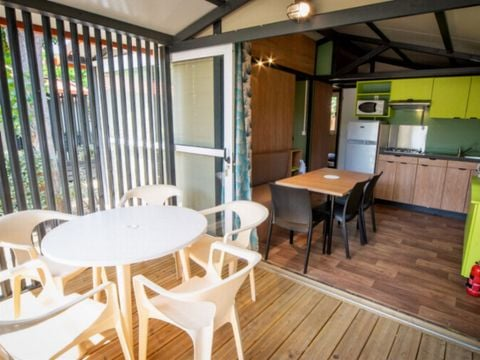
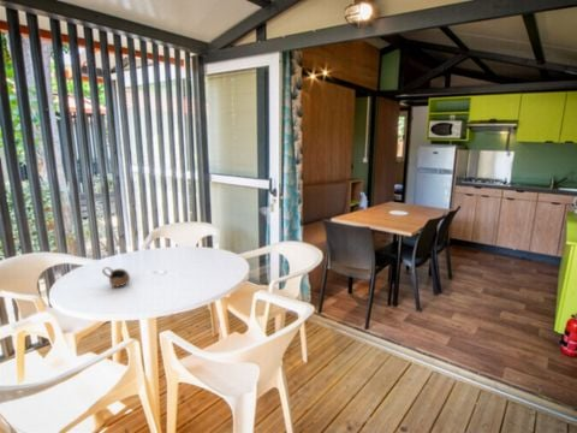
+ cup [101,266,131,289]
